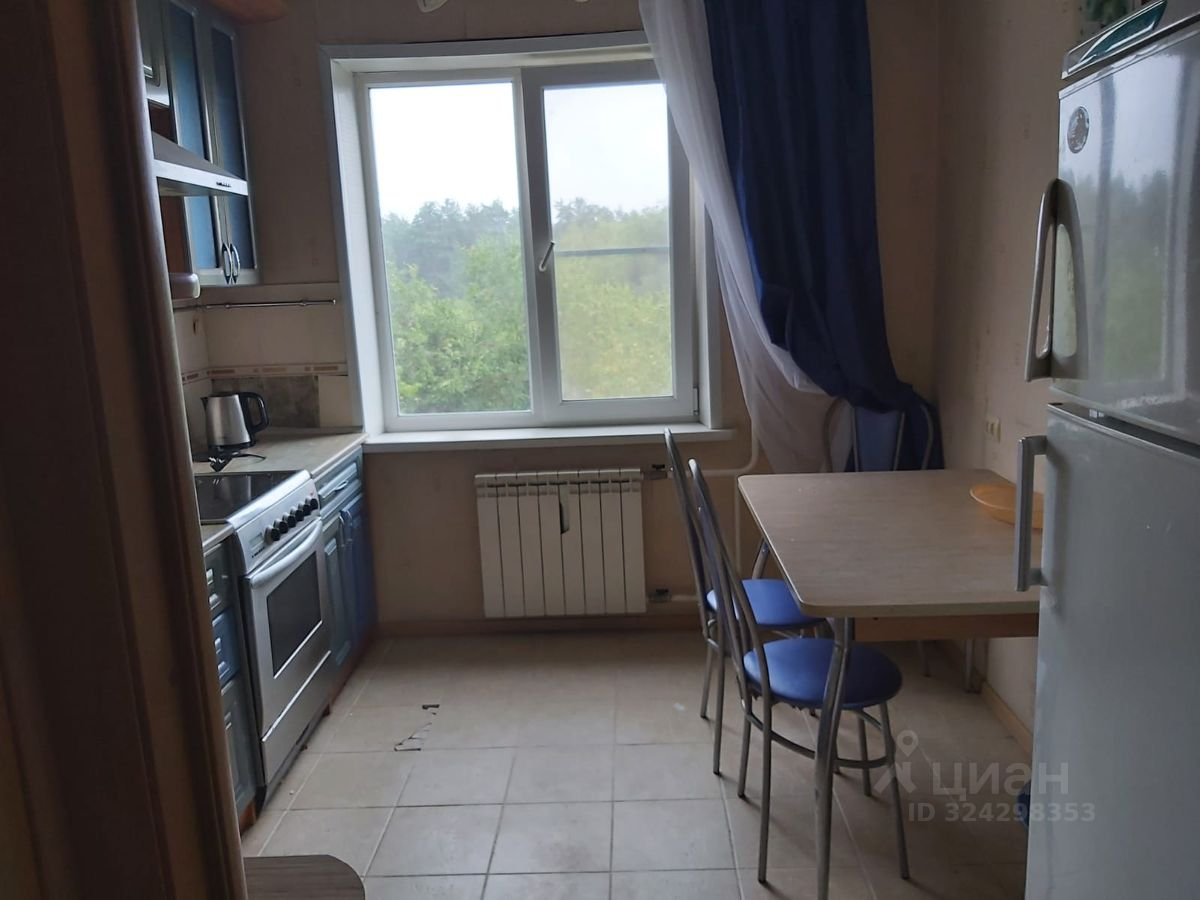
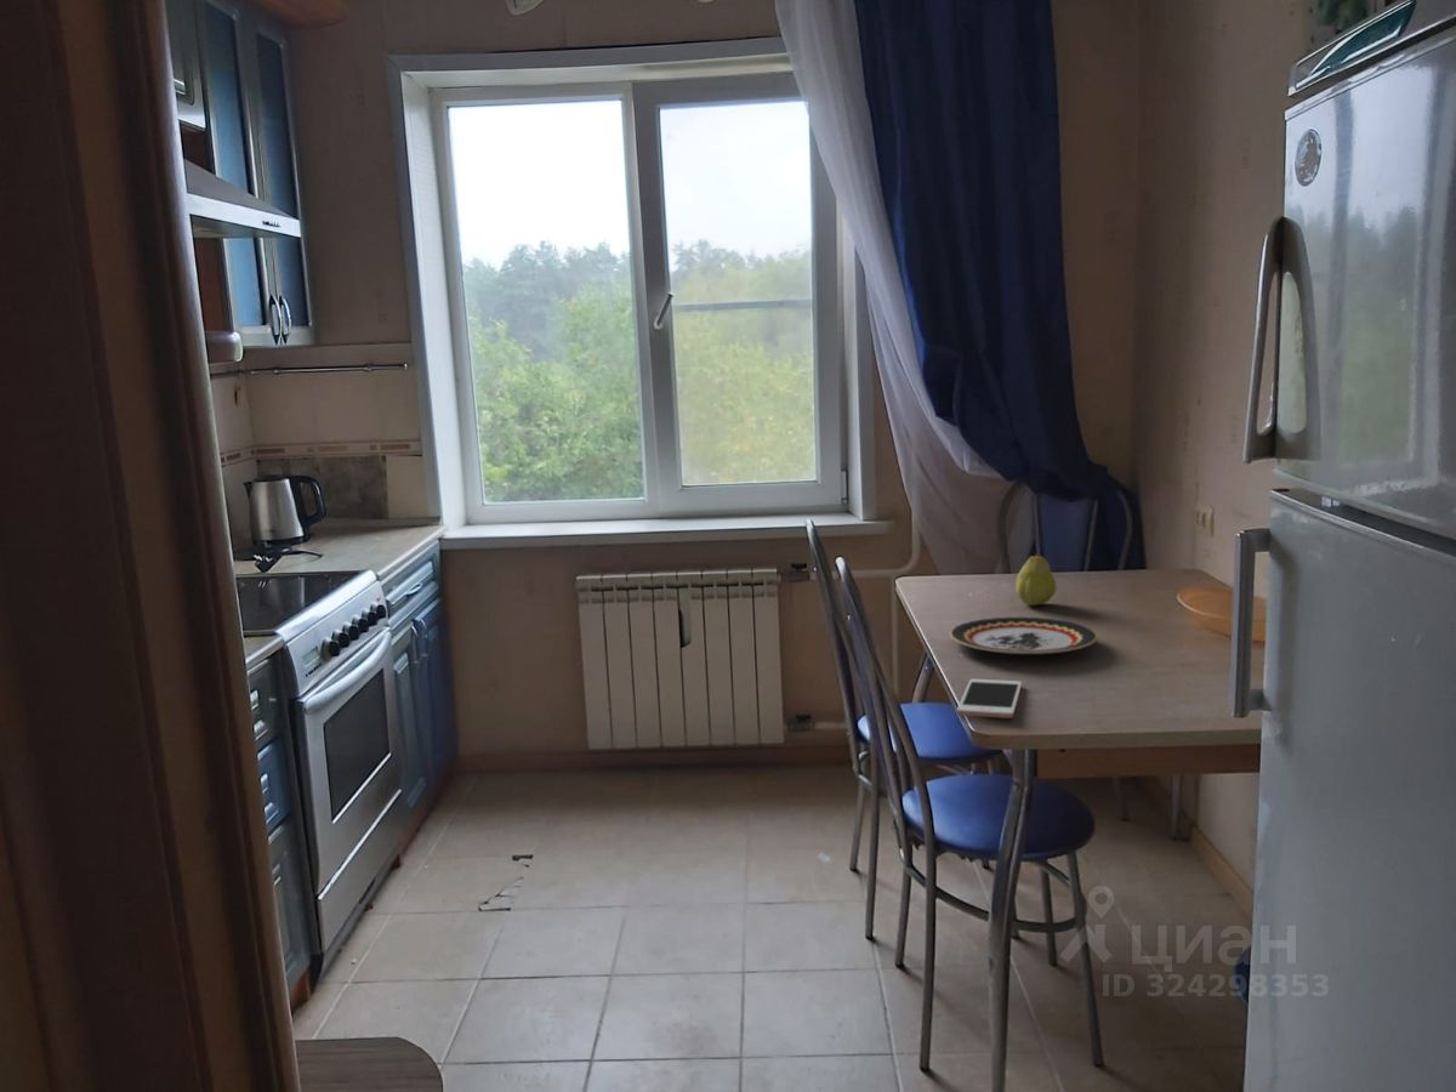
+ fruit [1014,550,1057,607]
+ plate [949,616,1099,655]
+ cell phone [956,678,1023,720]
